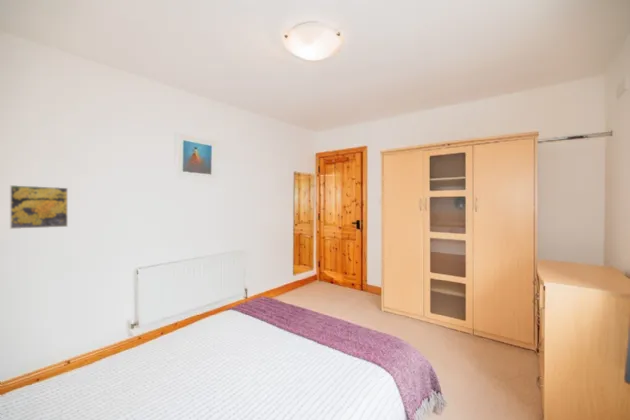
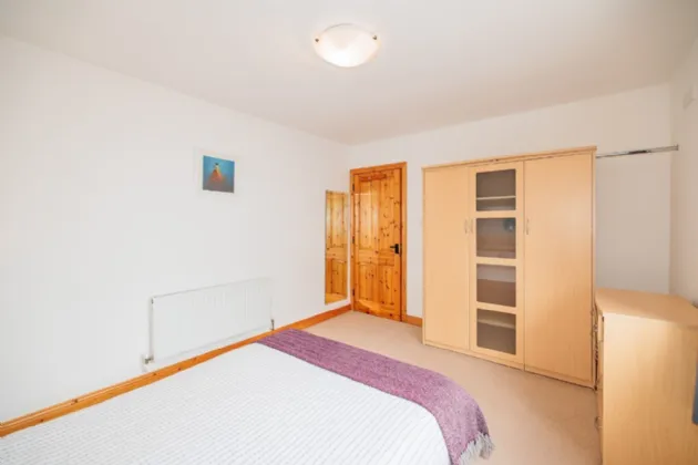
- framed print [9,184,69,230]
